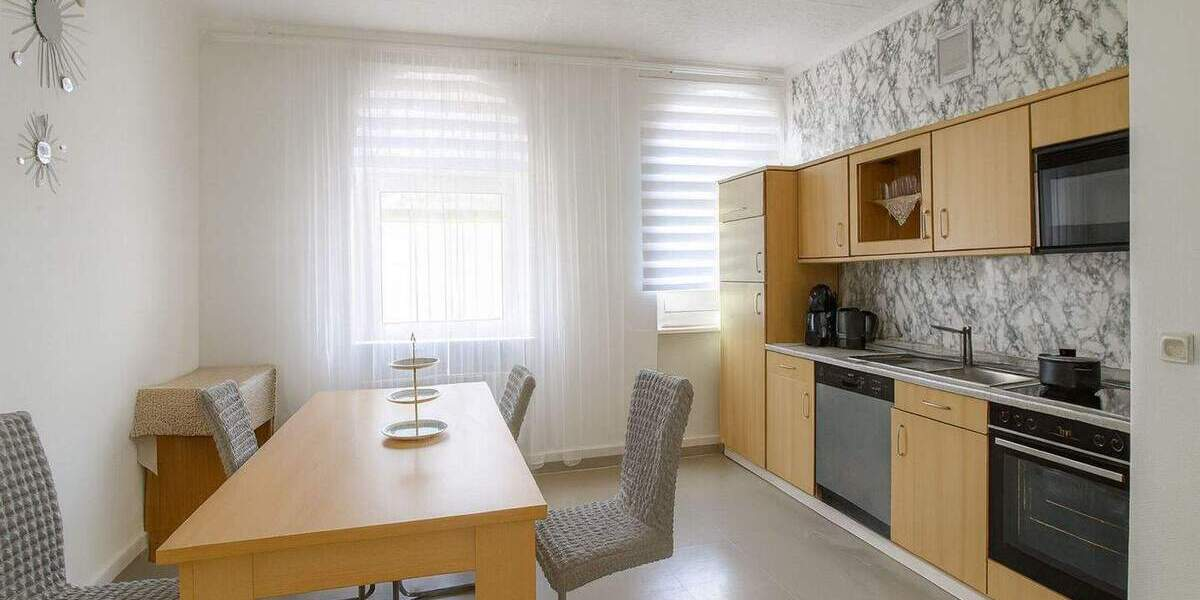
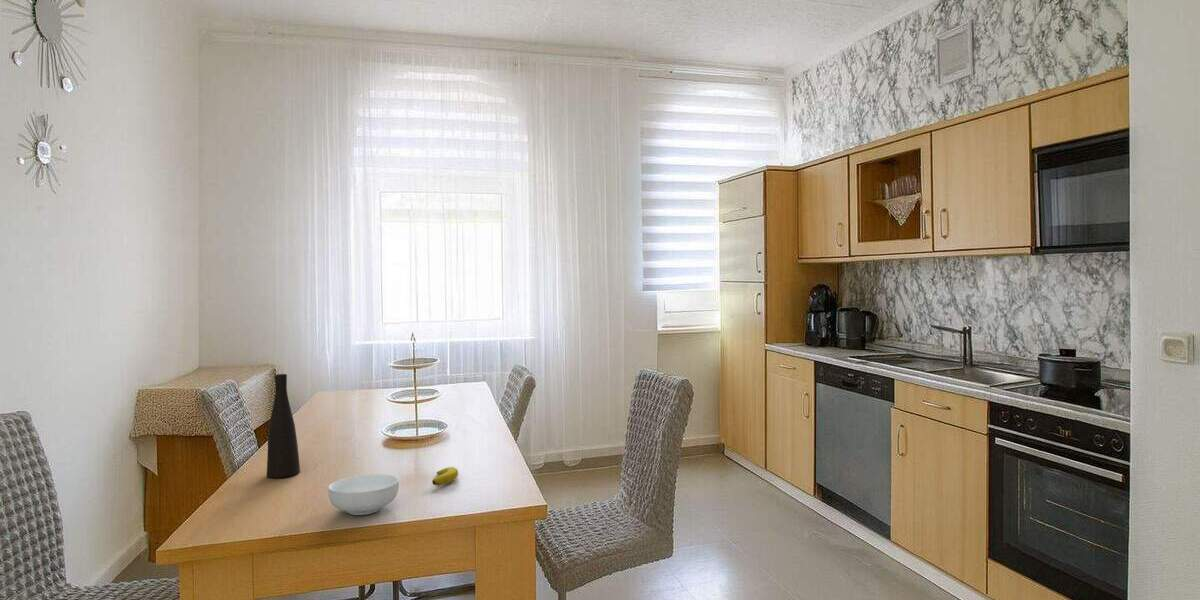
+ cereal bowl [327,473,400,516]
+ banana [431,466,459,487]
+ vase [266,373,301,479]
